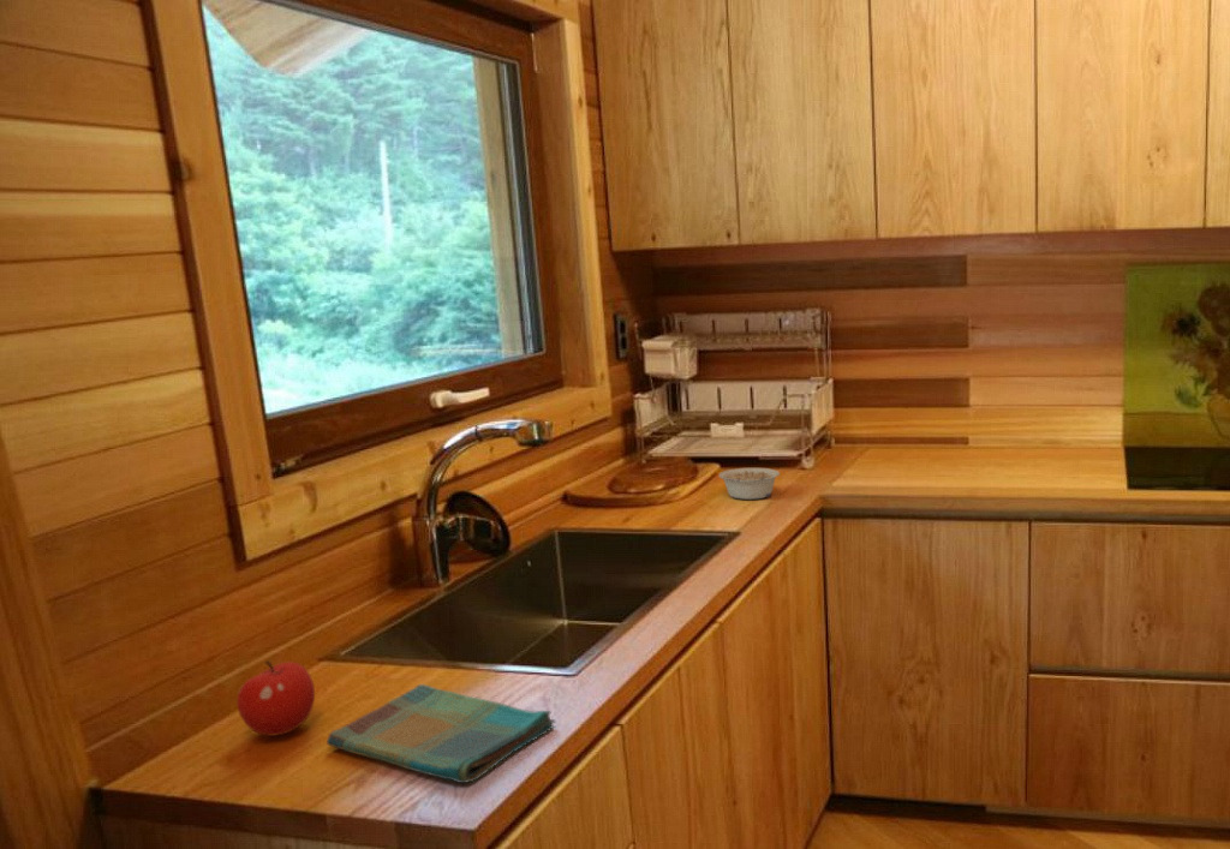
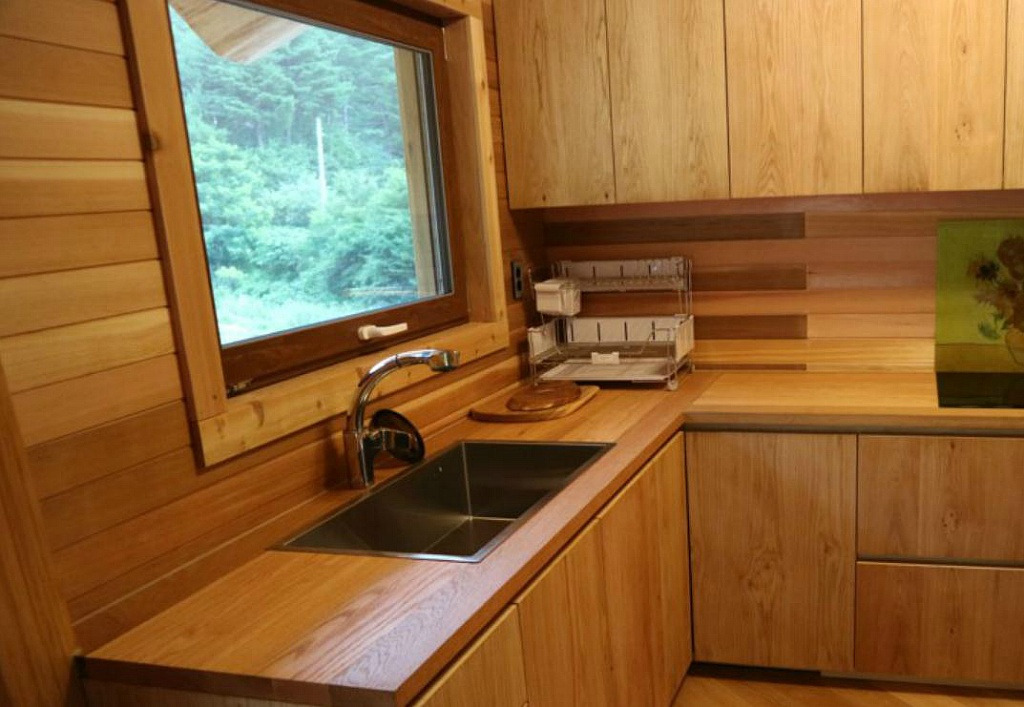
- fruit [237,659,316,737]
- dish towel [326,683,556,784]
- legume [717,466,781,501]
